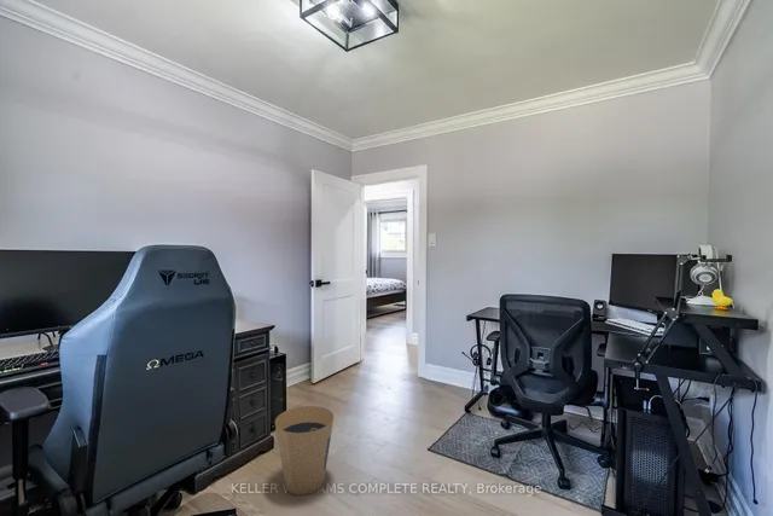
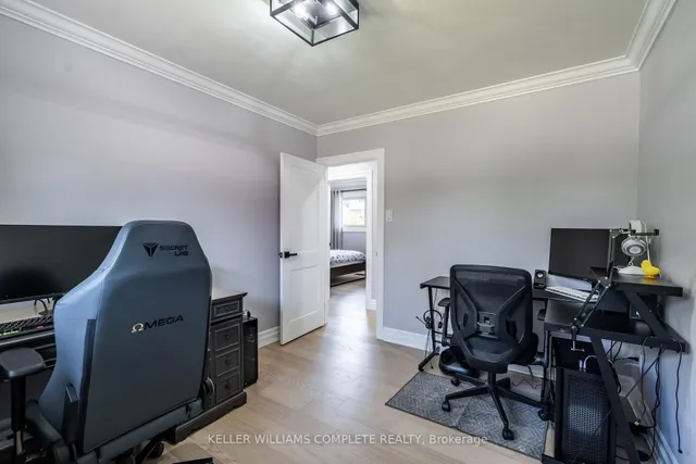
- trash can [274,405,335,497]
